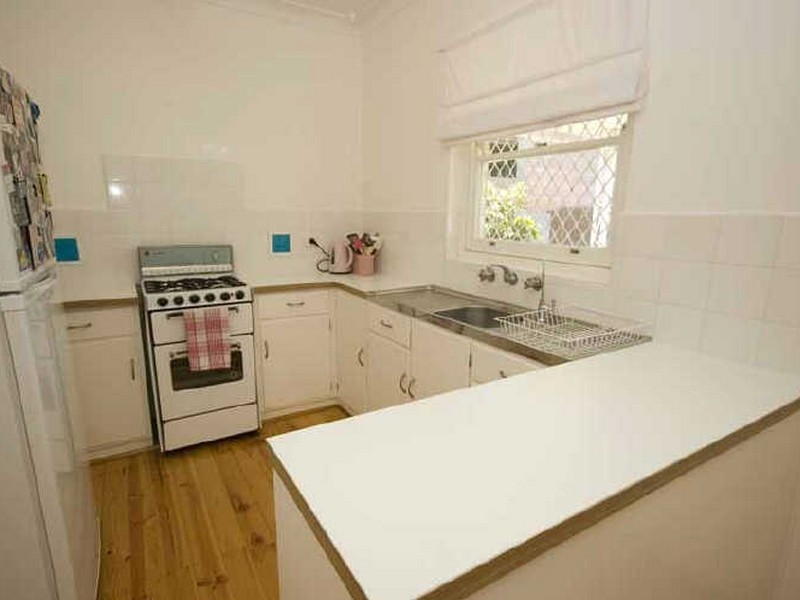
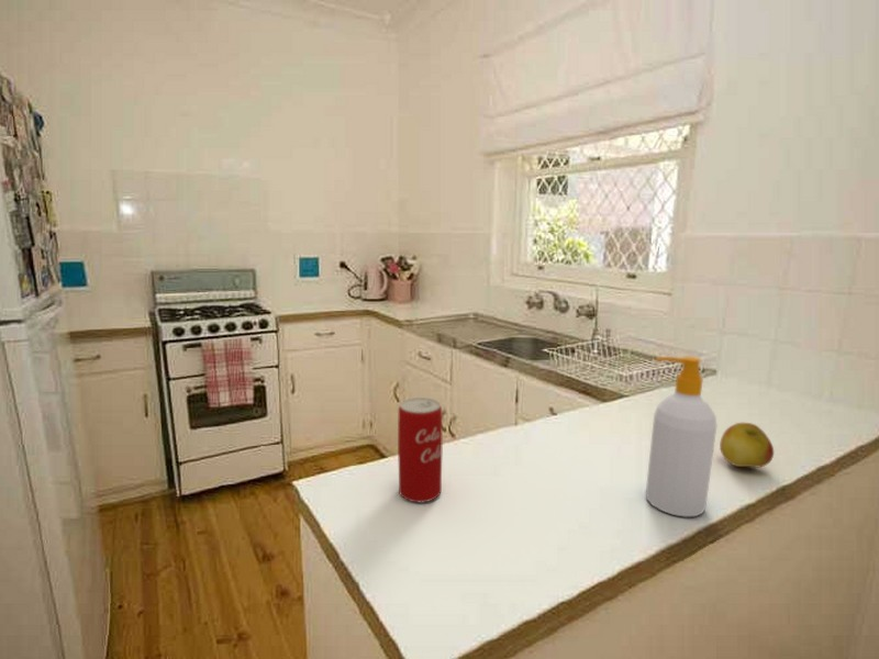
+ apple [719,422,775,468]
+ soap bottle [645,356,717,518]
+ beverage can [397,396,443,503]
